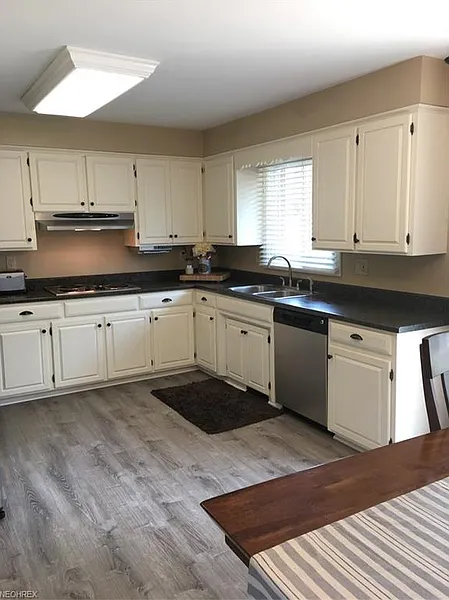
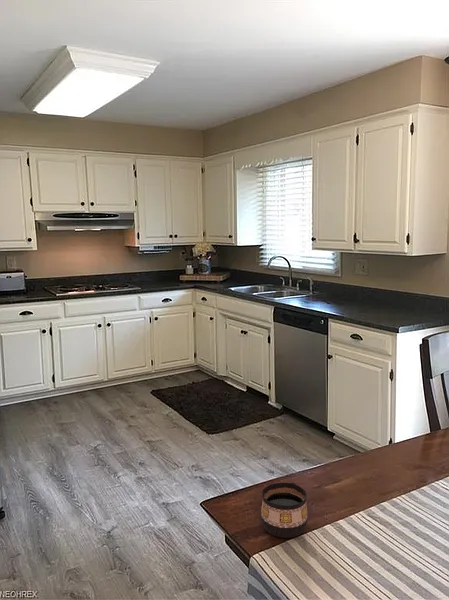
+ cup [260,481,308,539]
